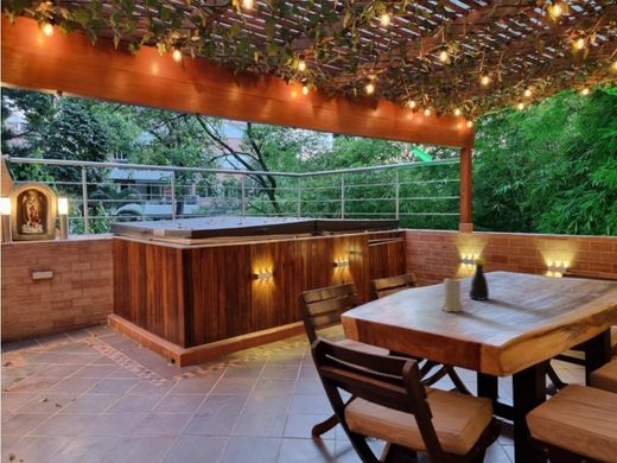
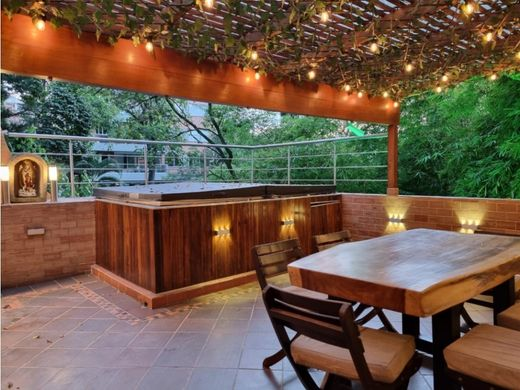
- candle [440,277,464,313]
- bottle [467,258,490,300]
